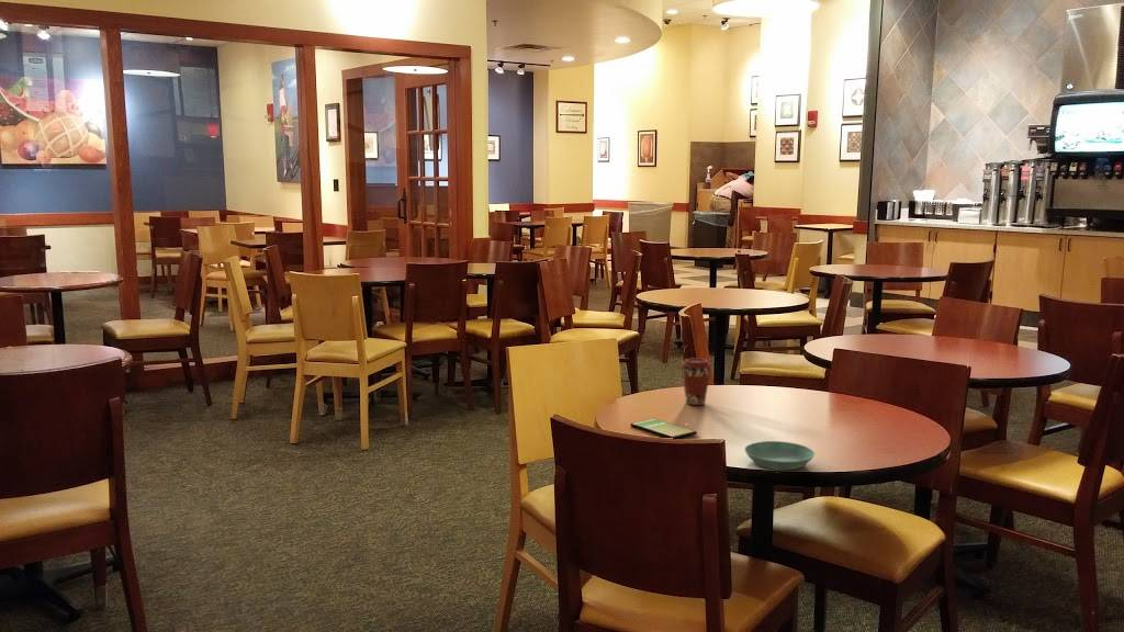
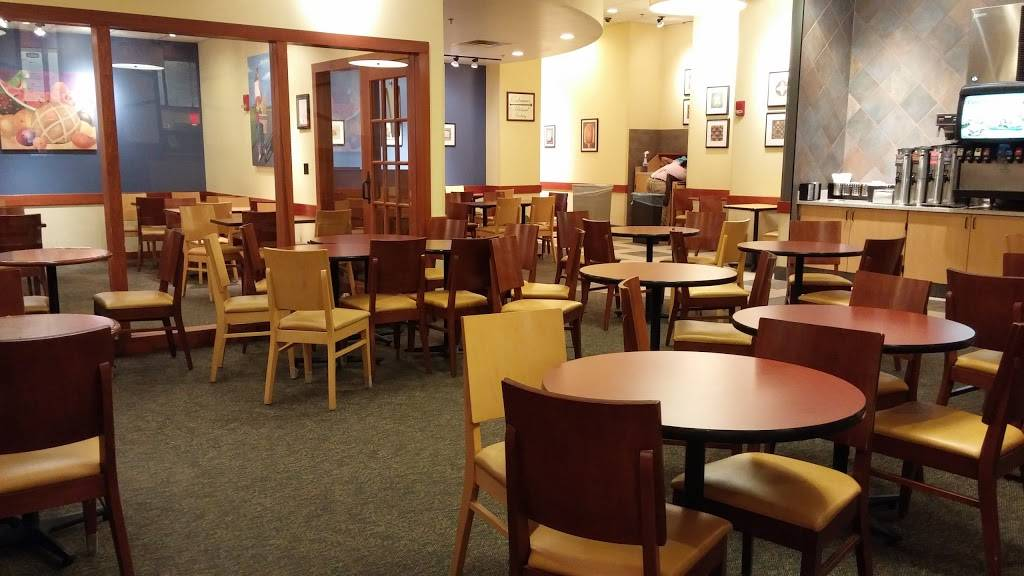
- smartphone [630,418,698,440]
- coffee cup [679,357,712,406]
- saucer [743,440,816,471]
